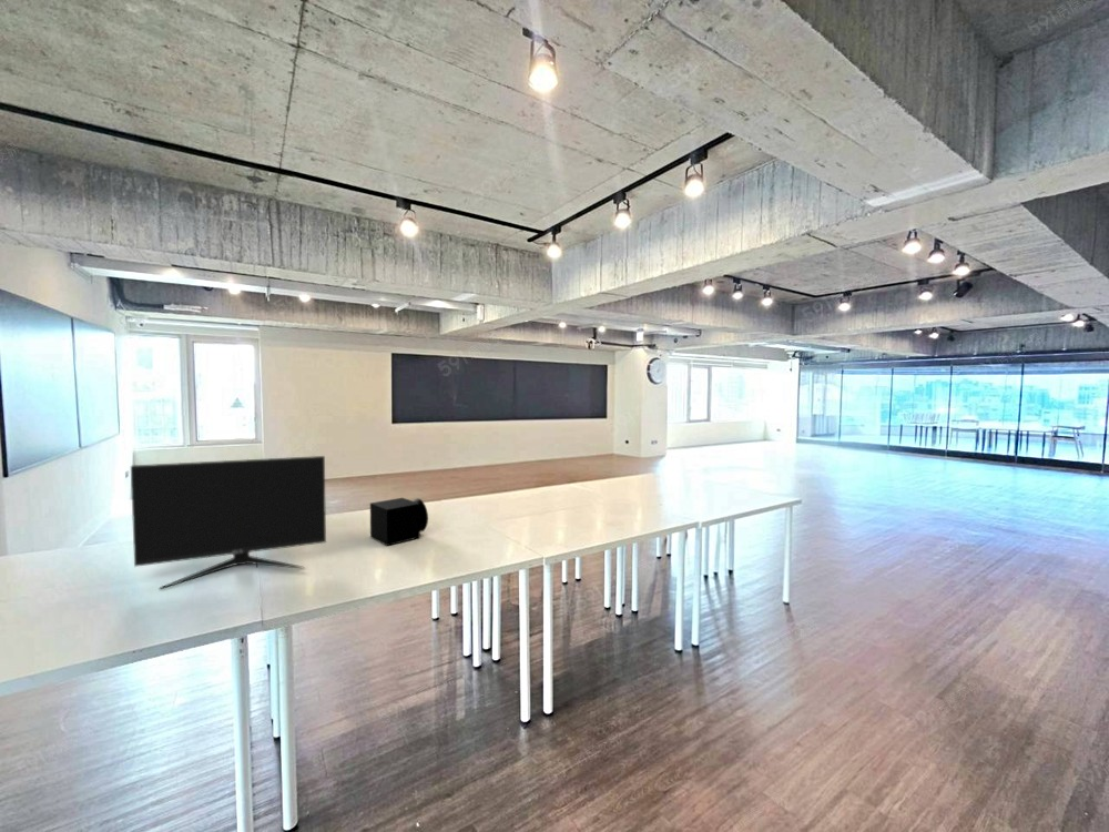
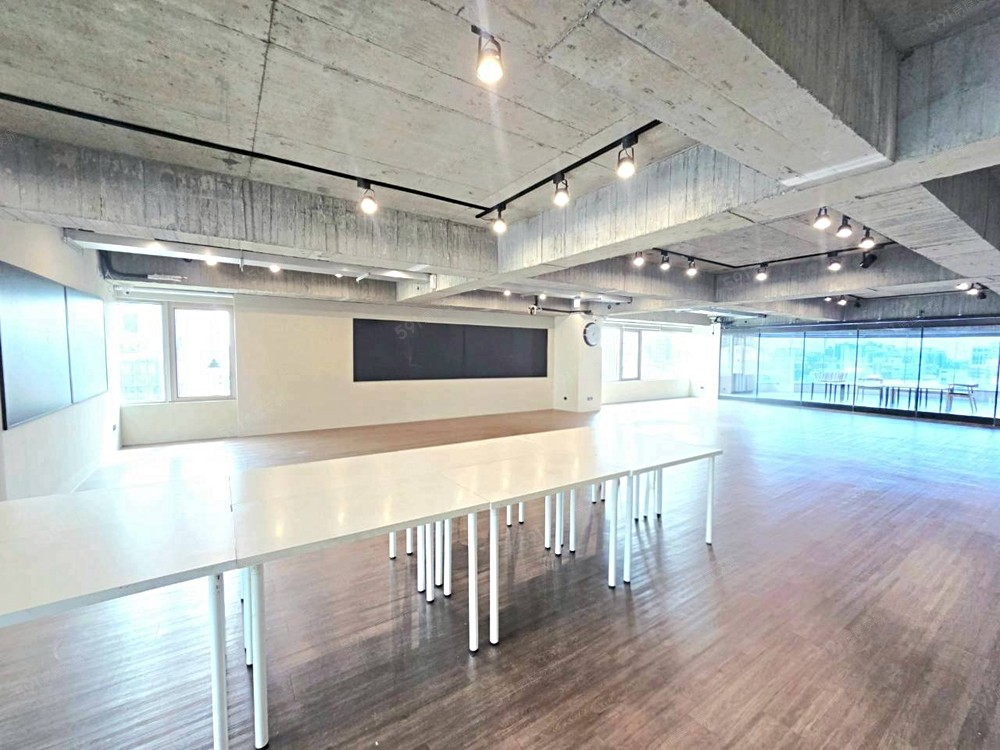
- computer monitor [130,455,327,590]
- speaker [369,497,429,547]
